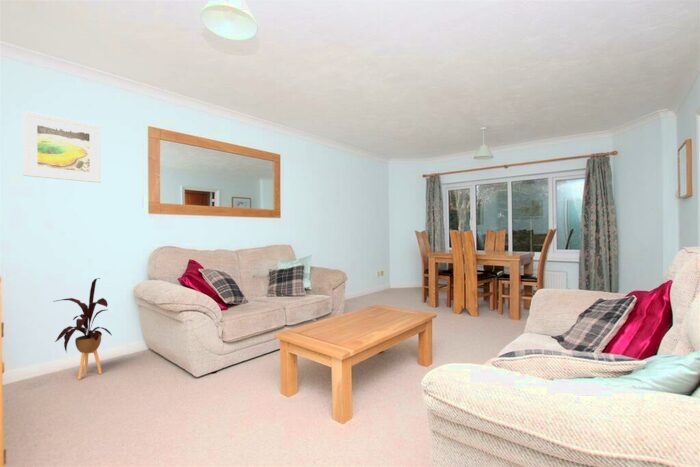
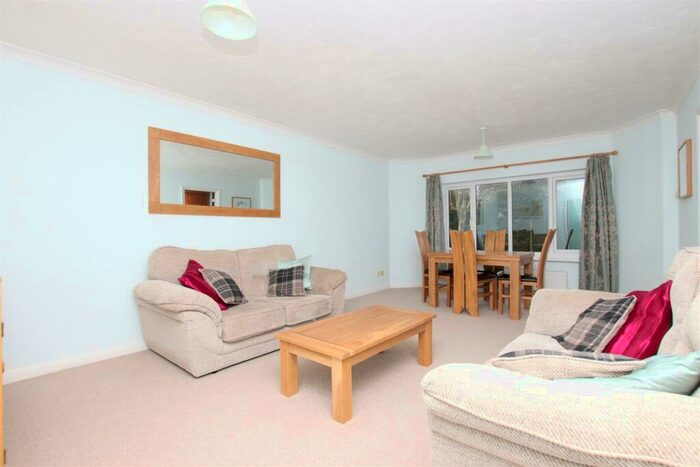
- house plant [52,277,113,380]
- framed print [22,110,102,184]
